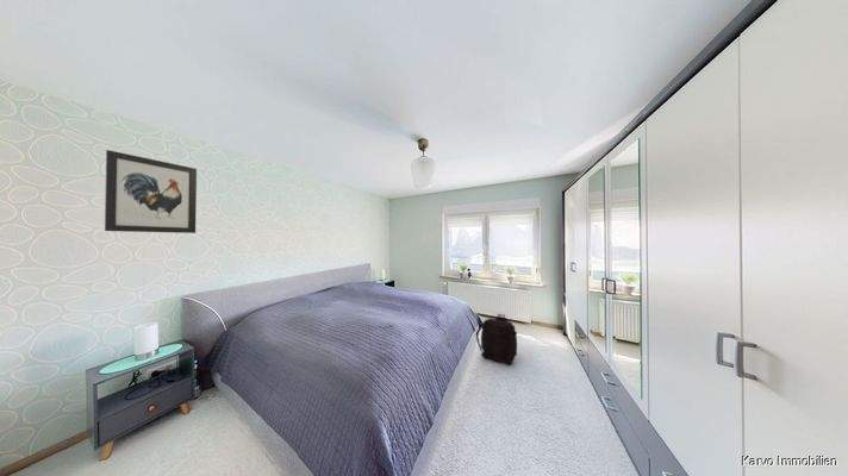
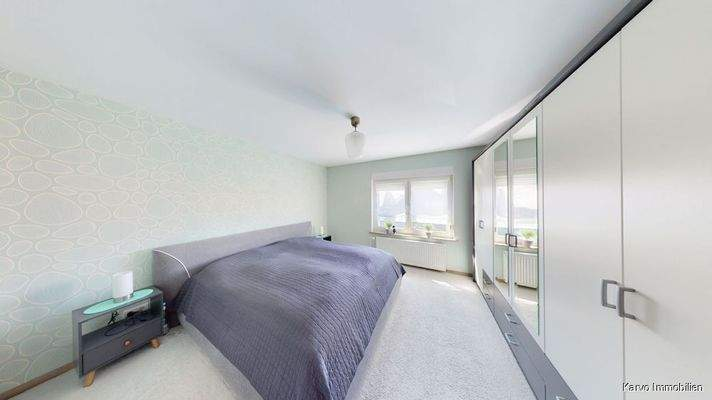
- wall art [104,149,198,234]
- backpack [475,313,518,365]
